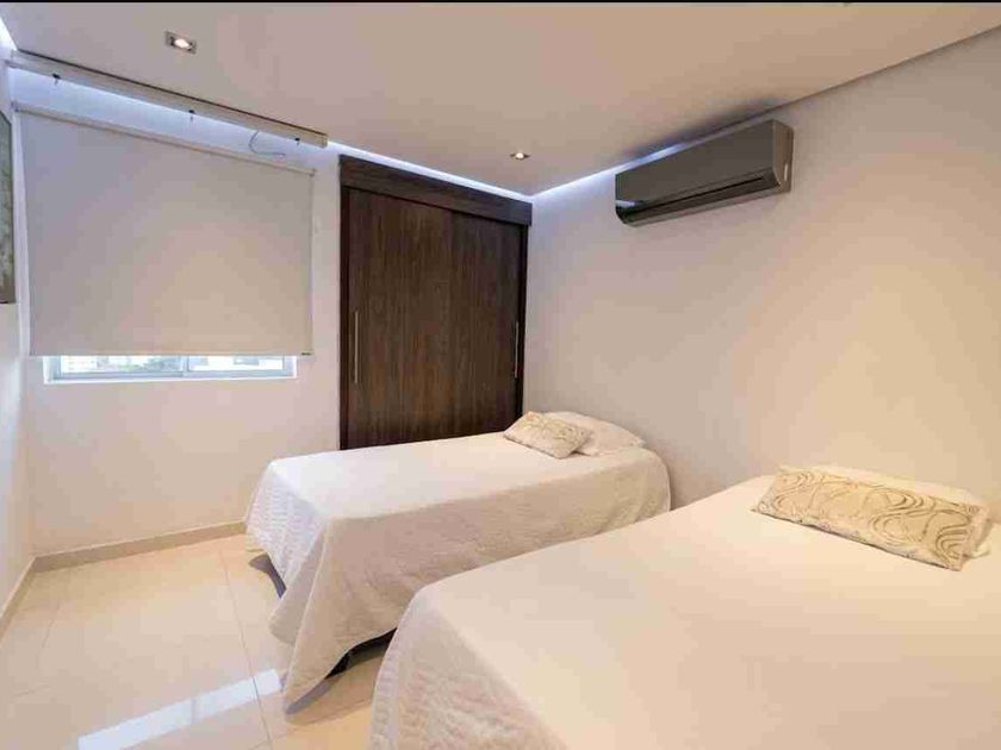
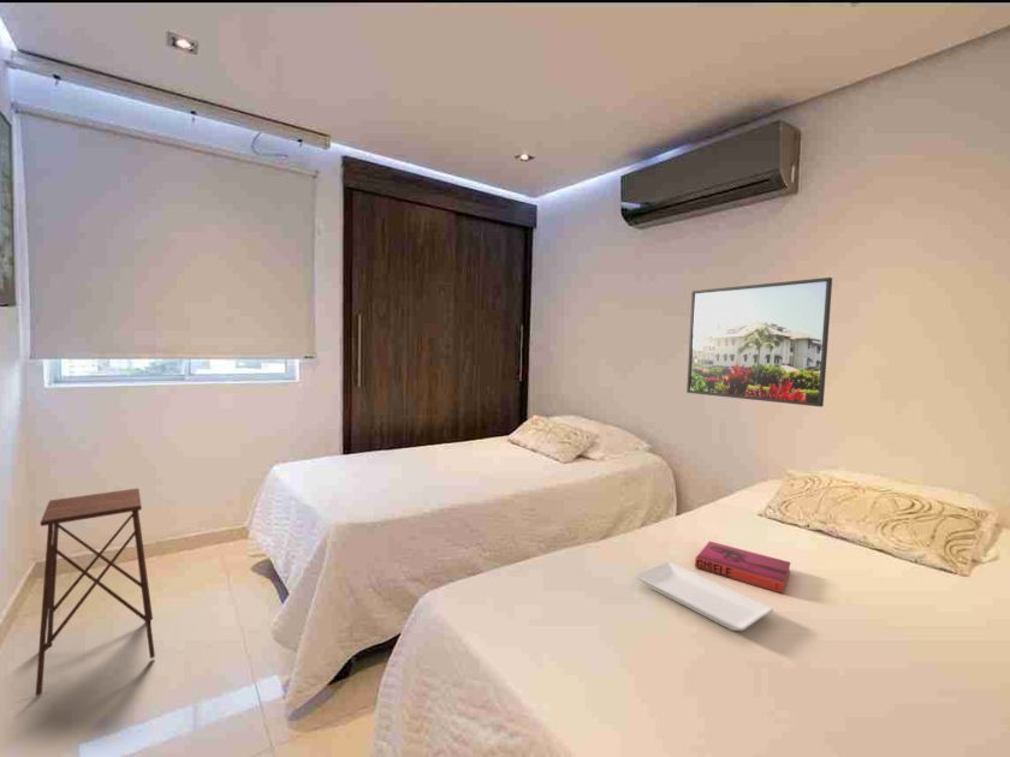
+ side table [35,487,156,697]
+ tray [634,561,774,632]
+ hardback book [694,541,792,595]
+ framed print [685,276,833,409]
